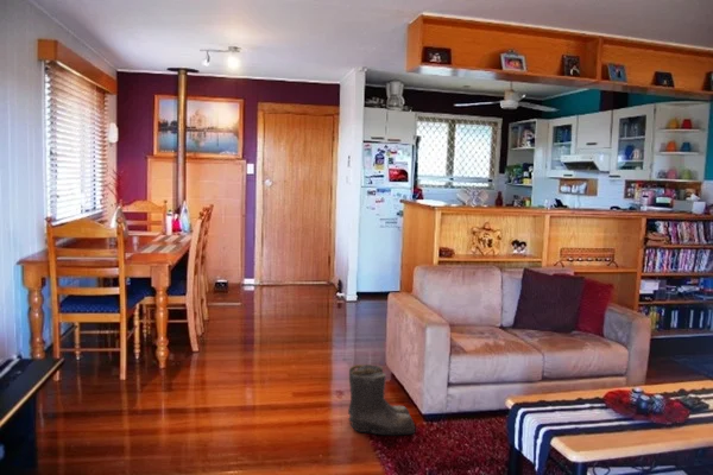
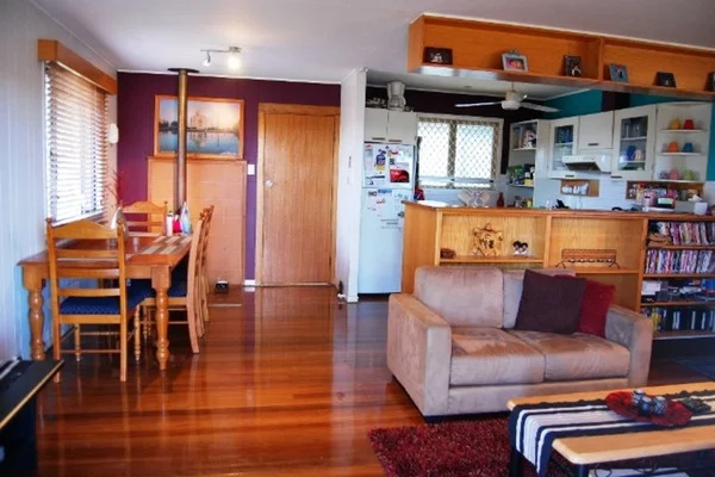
- boots [347,363,417,436]
